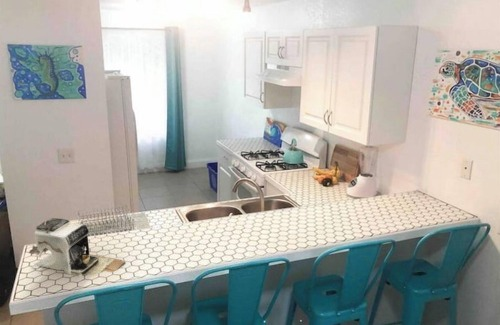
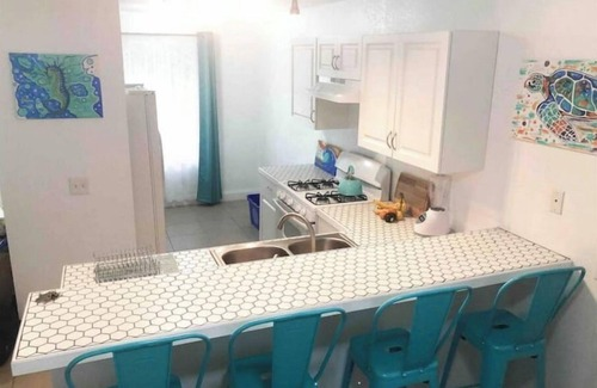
- coffee maker [31,217,126,277]
